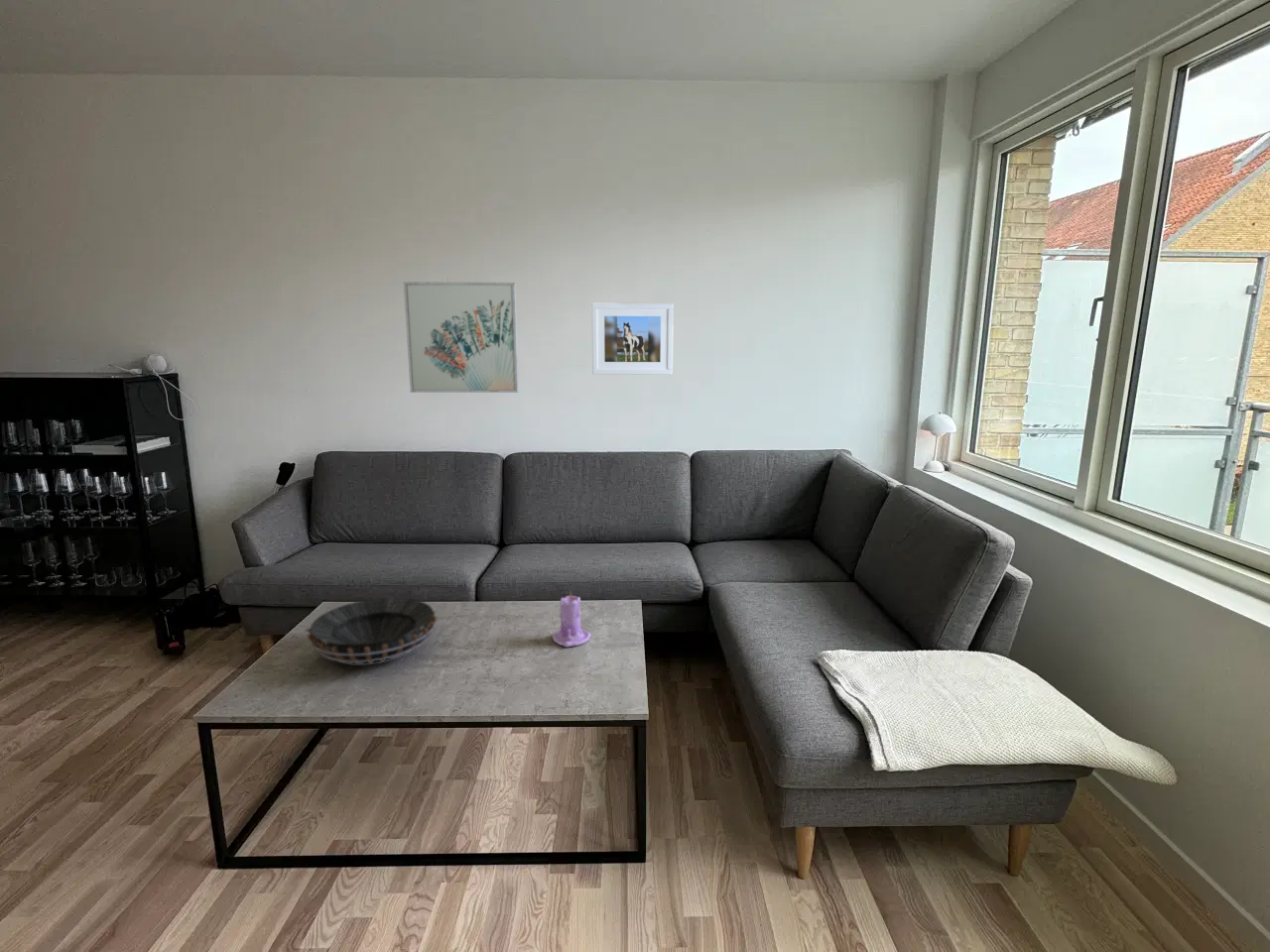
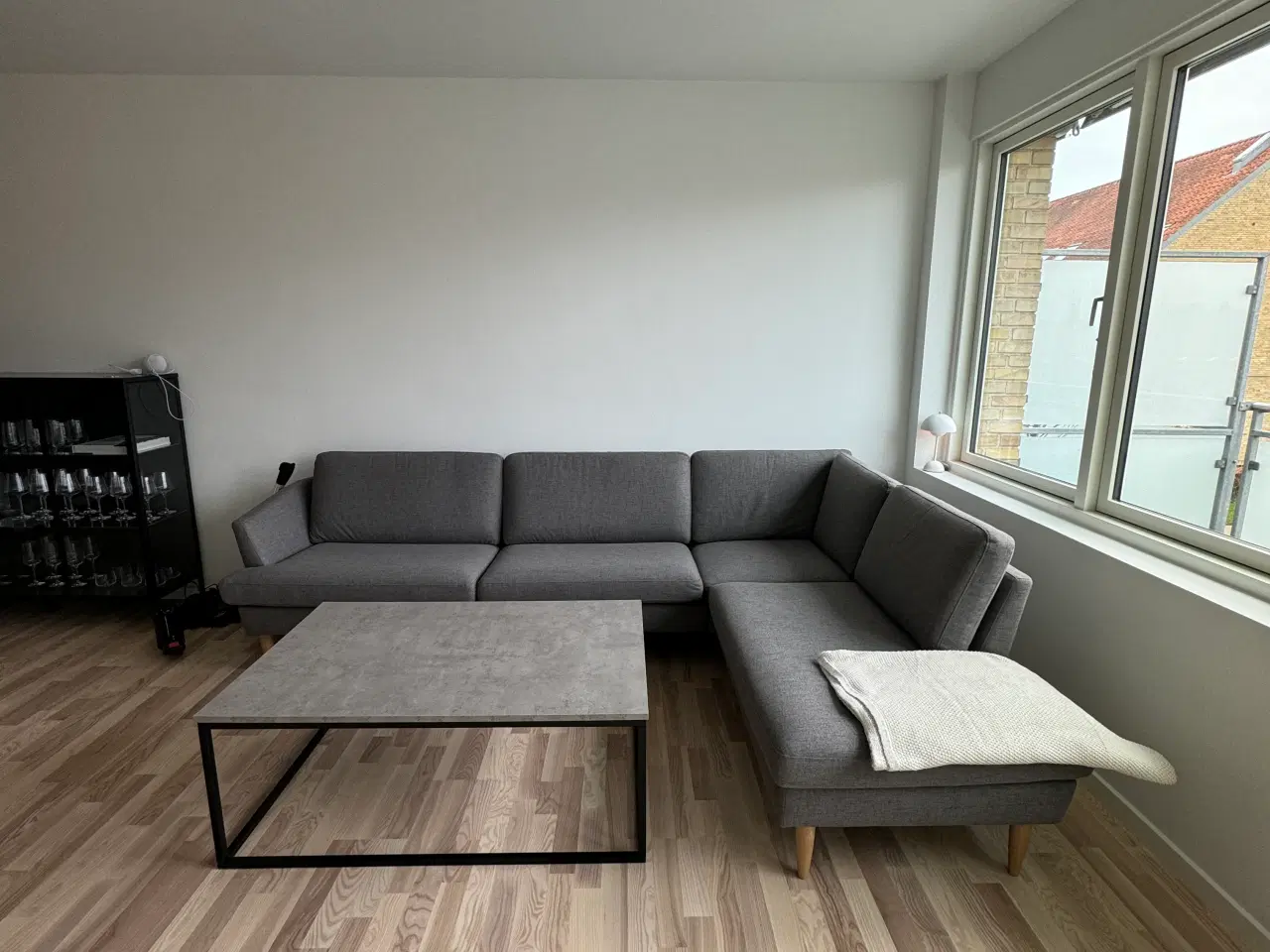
- candle [552,590,591,648]
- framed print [591,302,675,376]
- wall art [403,281,520,394]
- decorative bowl [304,597,439,665]
